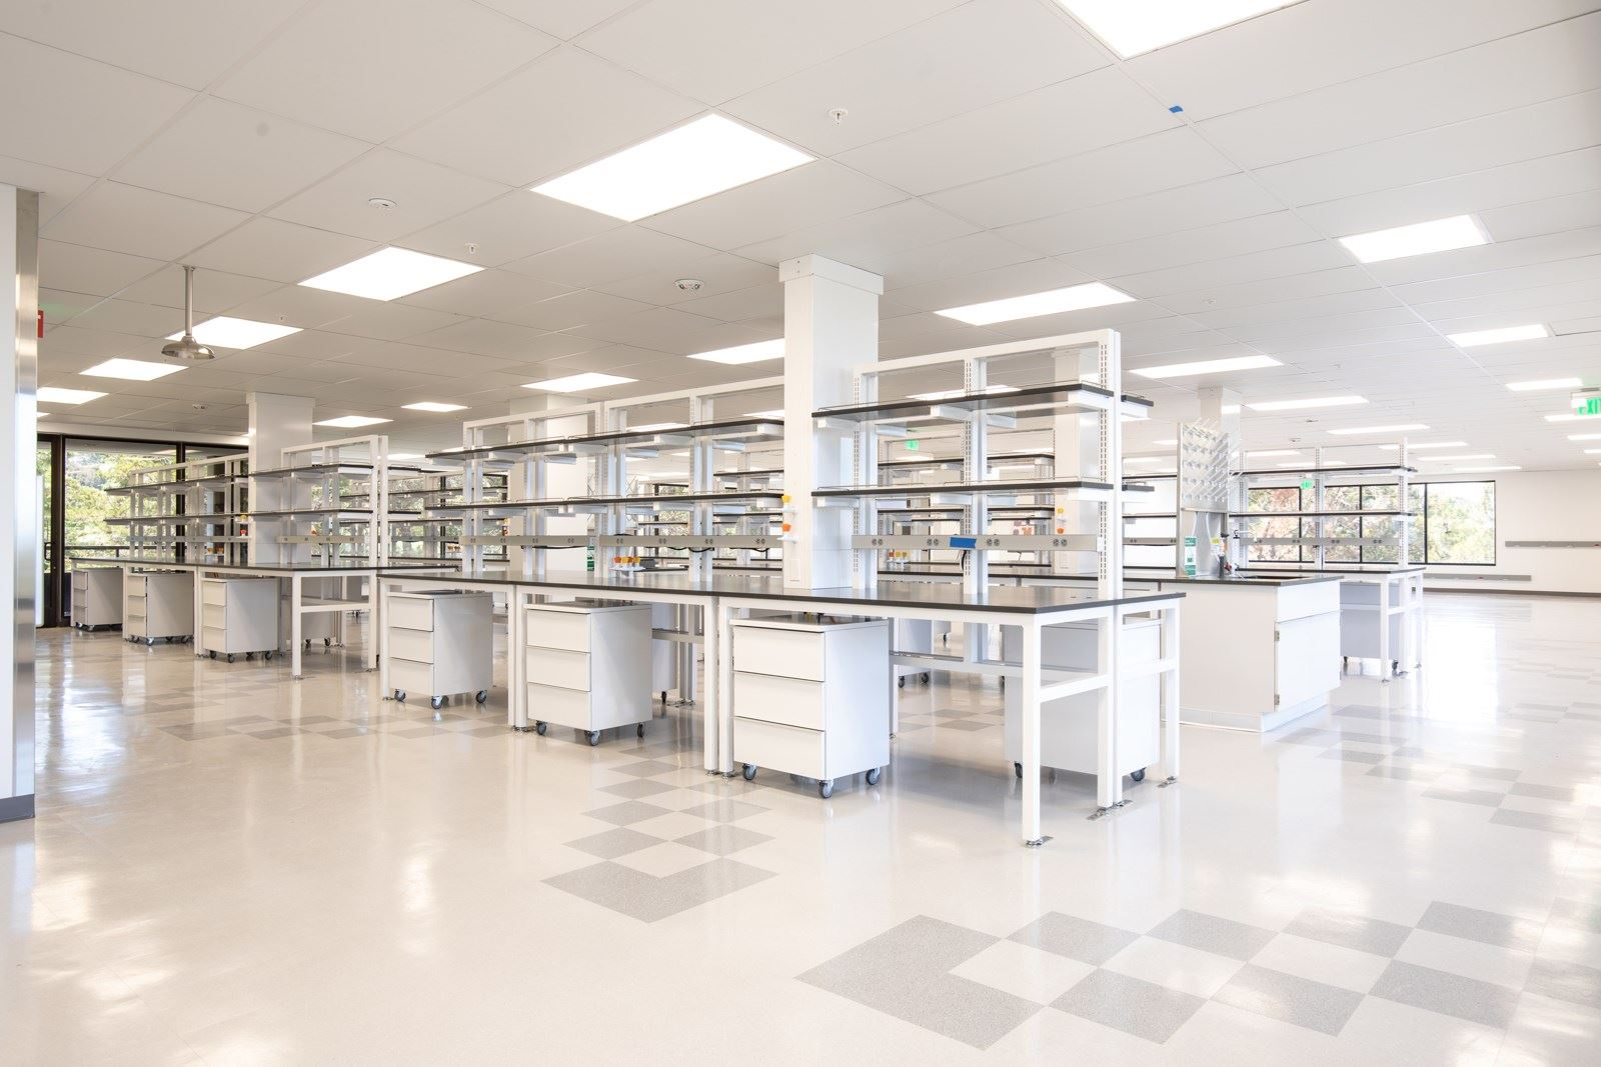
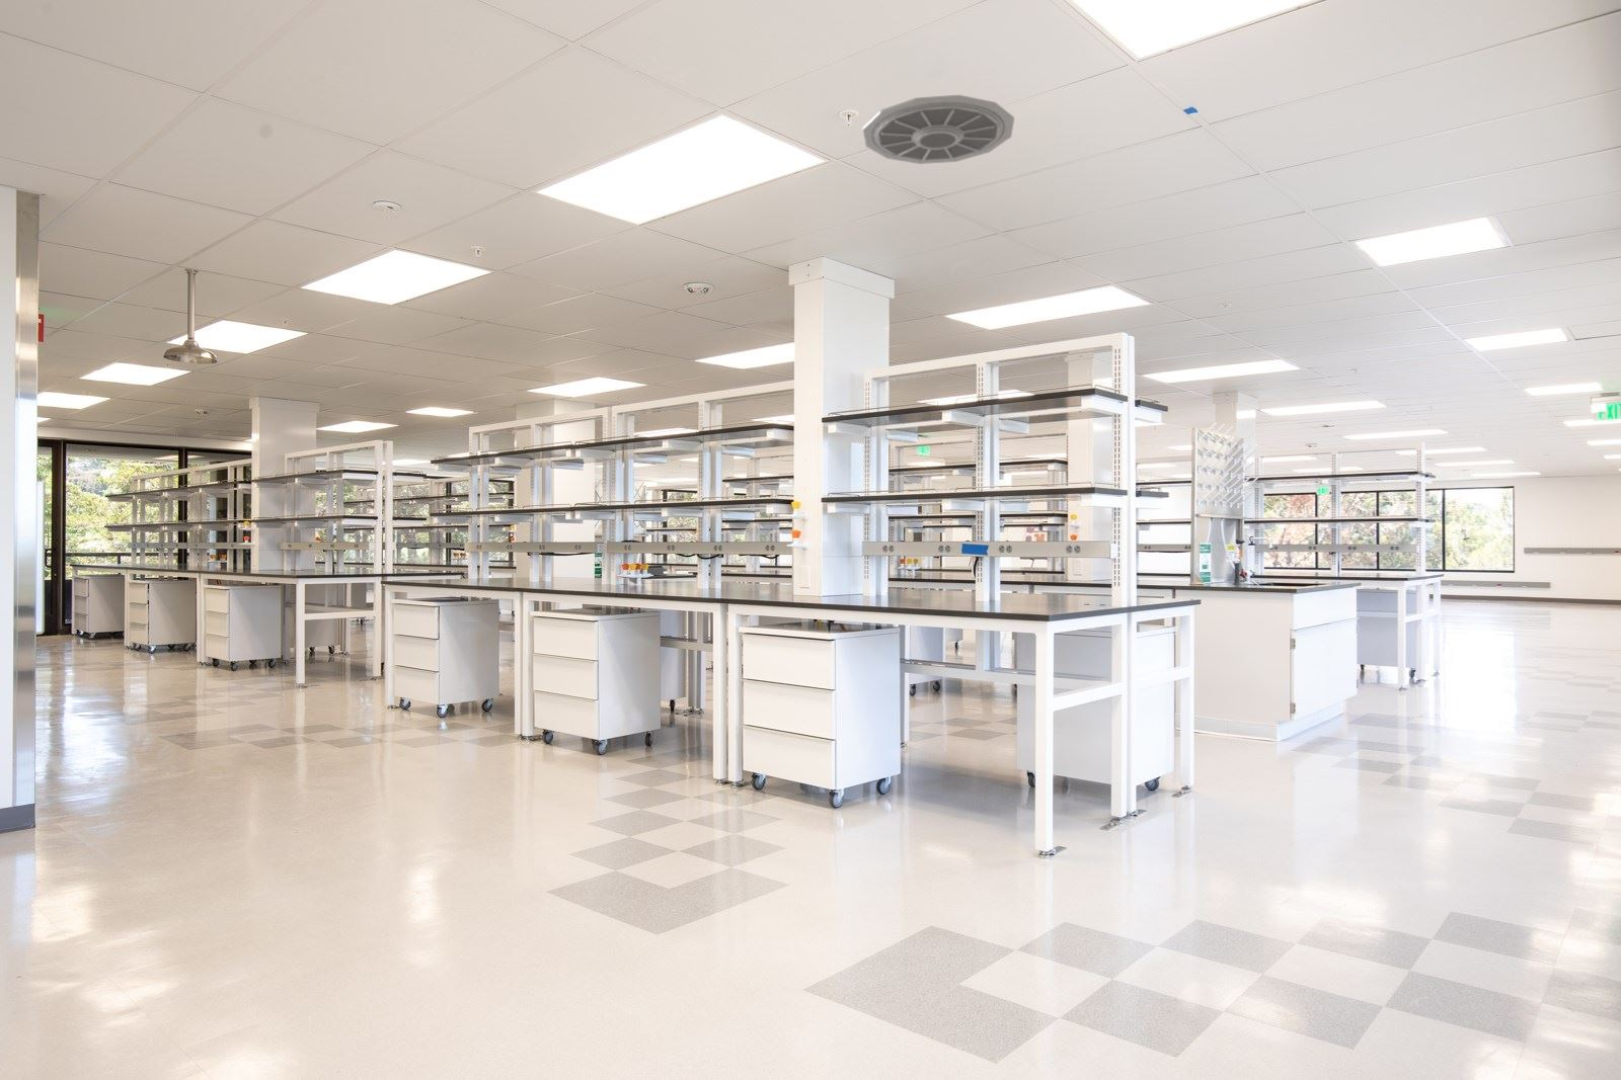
+ ceiling vent [862,94,1016,165]
